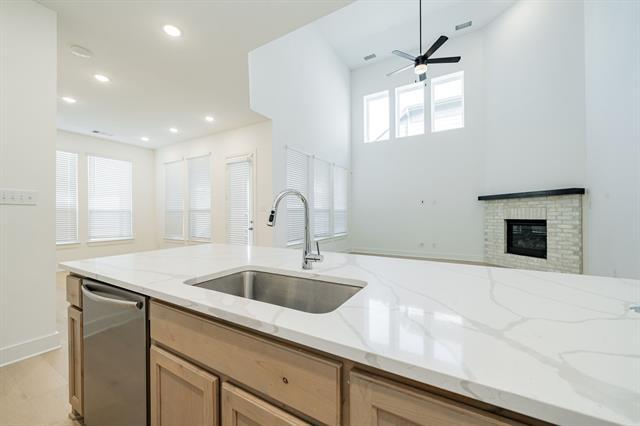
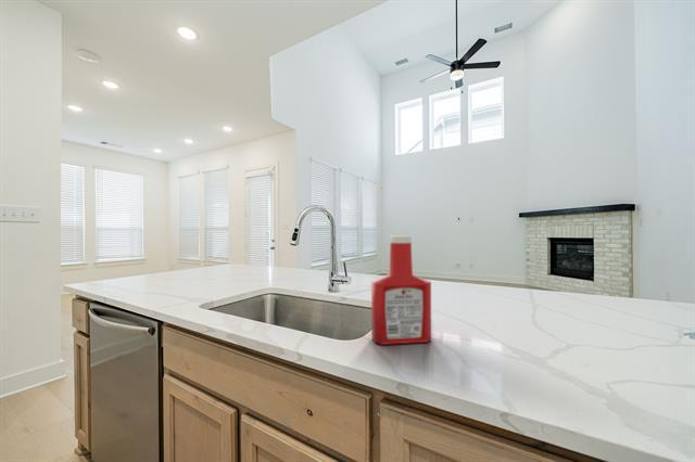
+ soap bottle [370,234,432,346]
